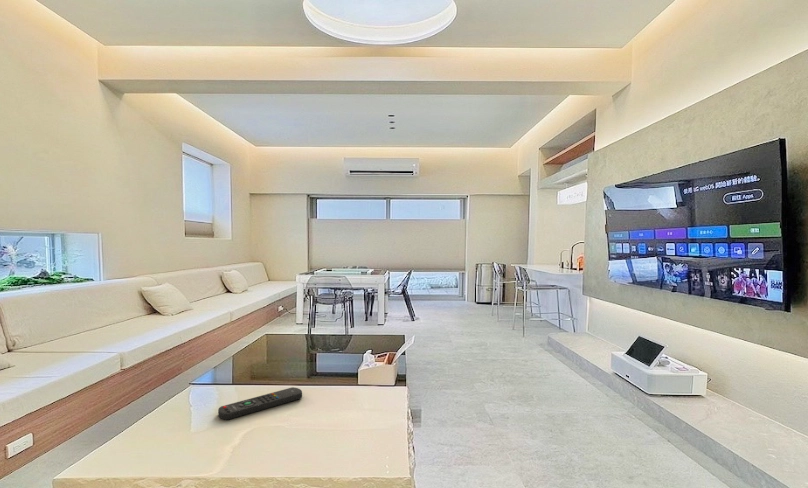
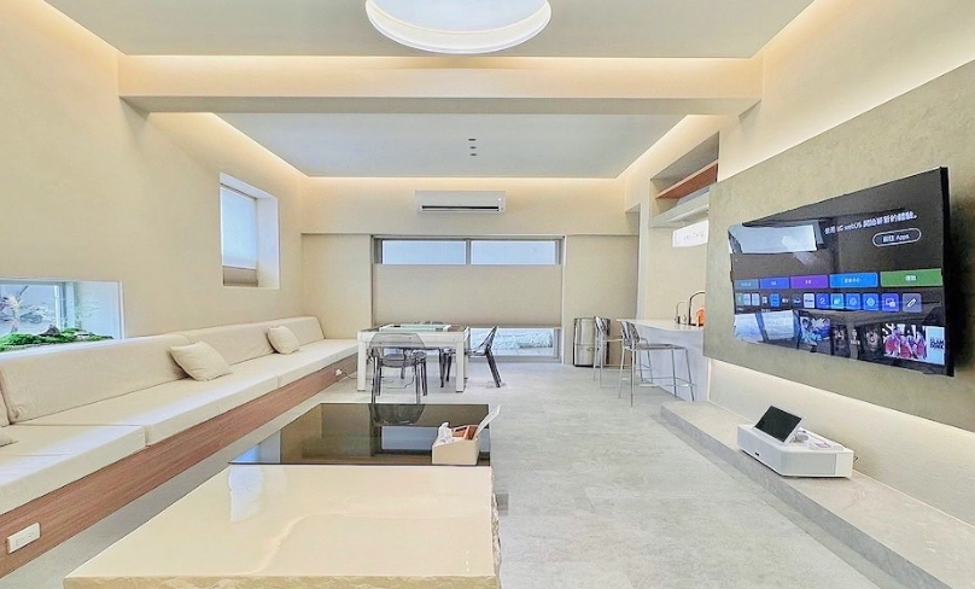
- remote control [217,386,303,421]
